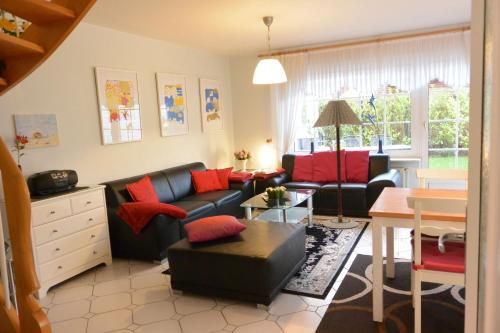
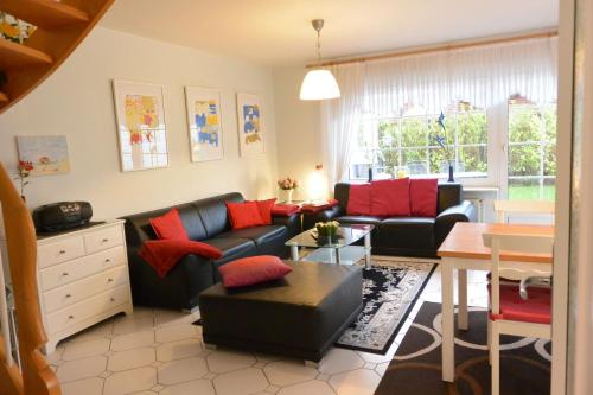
- floor lamp [311,99,364,229]
